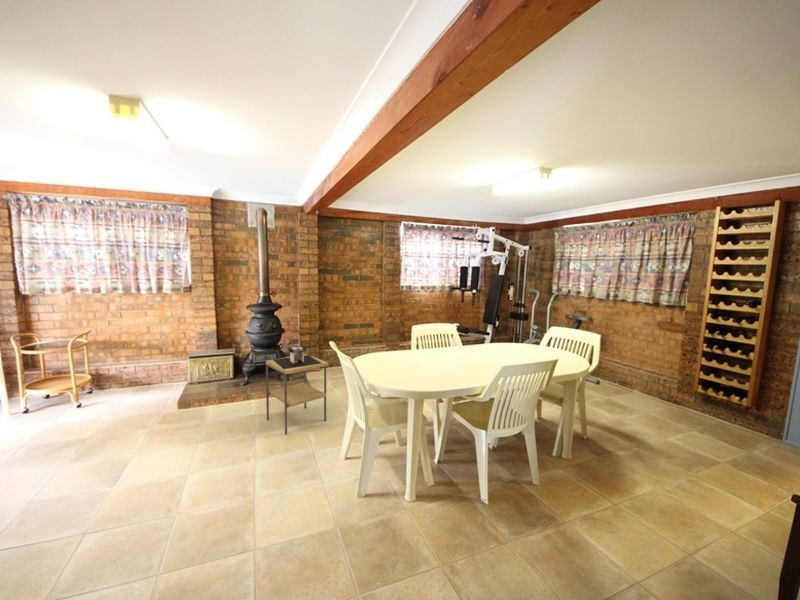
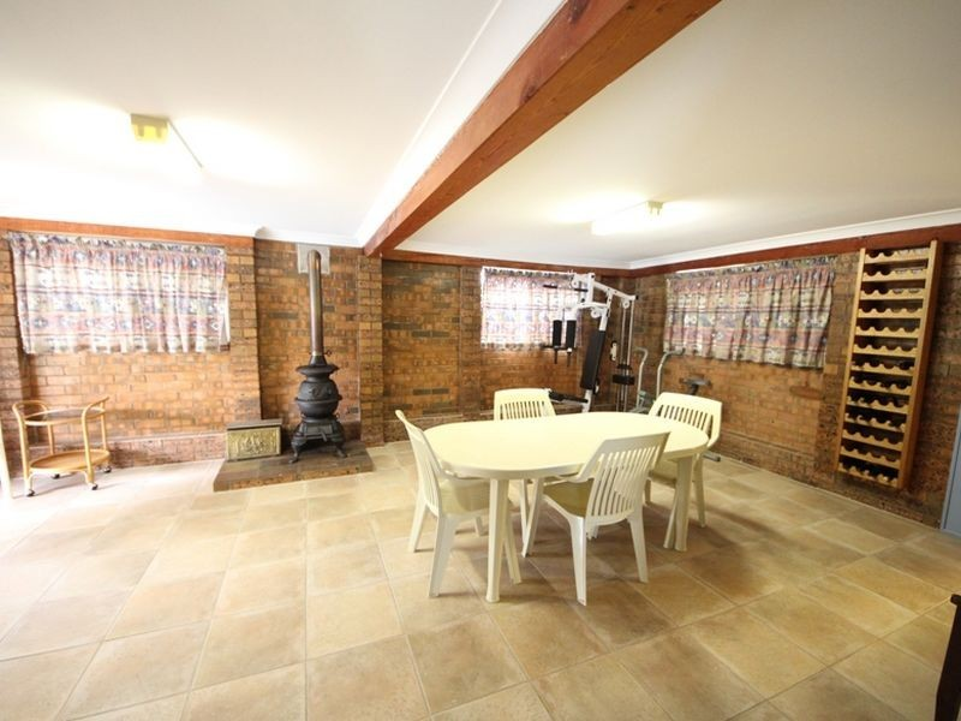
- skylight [273,344,322,369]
- side table [265,353,329,435]
